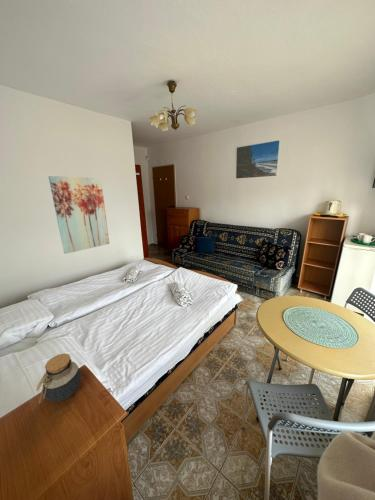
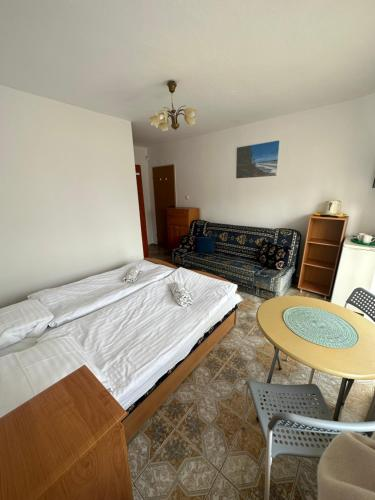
- wall art [47,175,111,255]
- jar [35,352,83,404]
